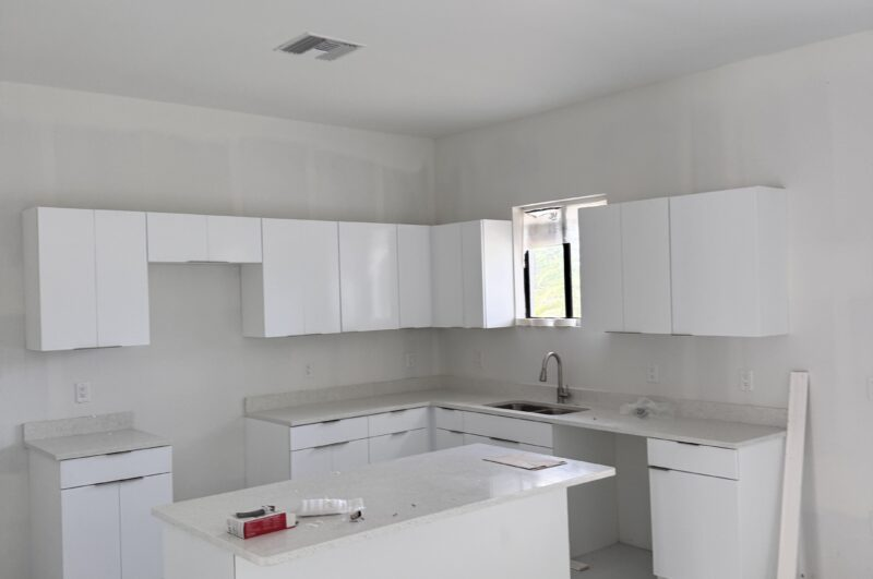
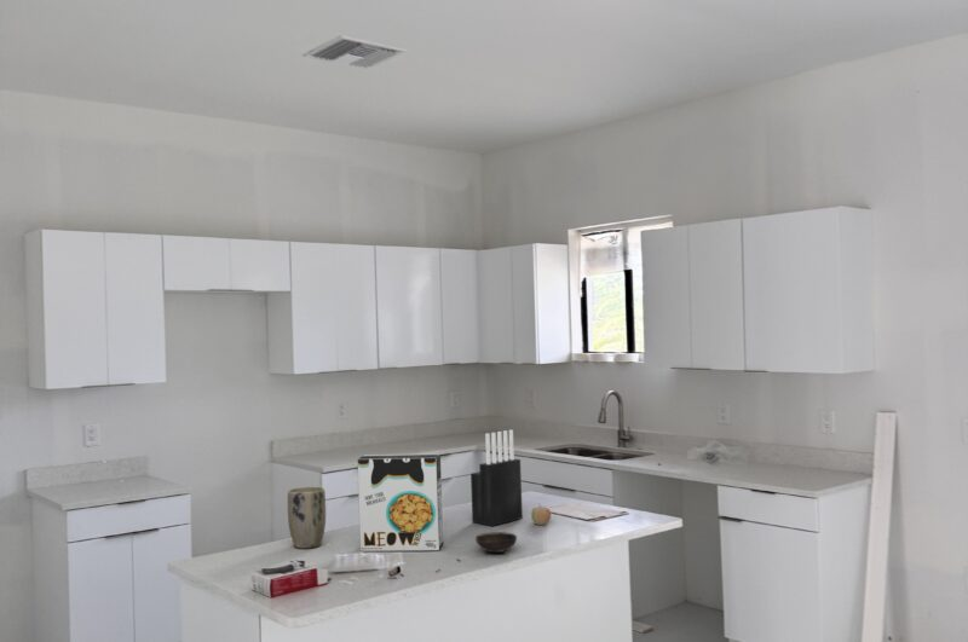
+ cereal box [357,452,444,553]
+ plant pot [287,486,327,550]
+ knife block [469,429,524,527]
+ bowl [474,531,518,554]
+ fruit [530,504,552,526]
